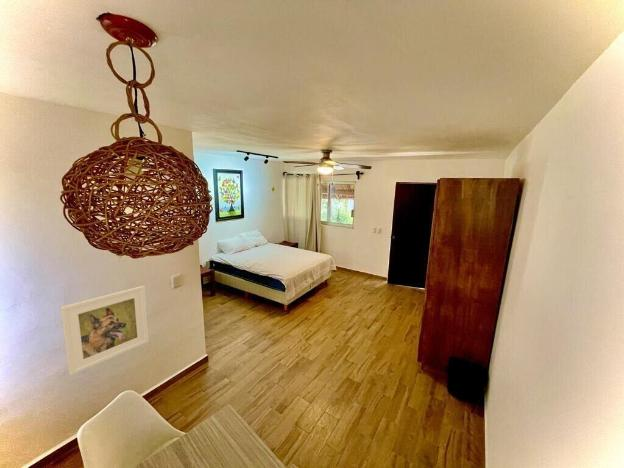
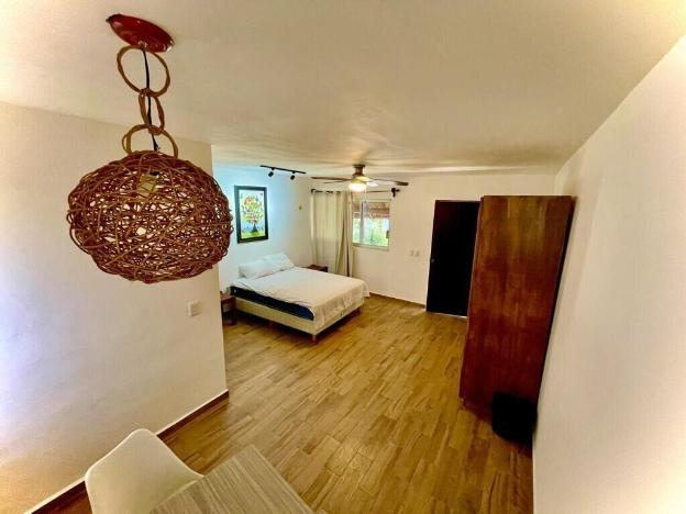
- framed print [60,285,149,376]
